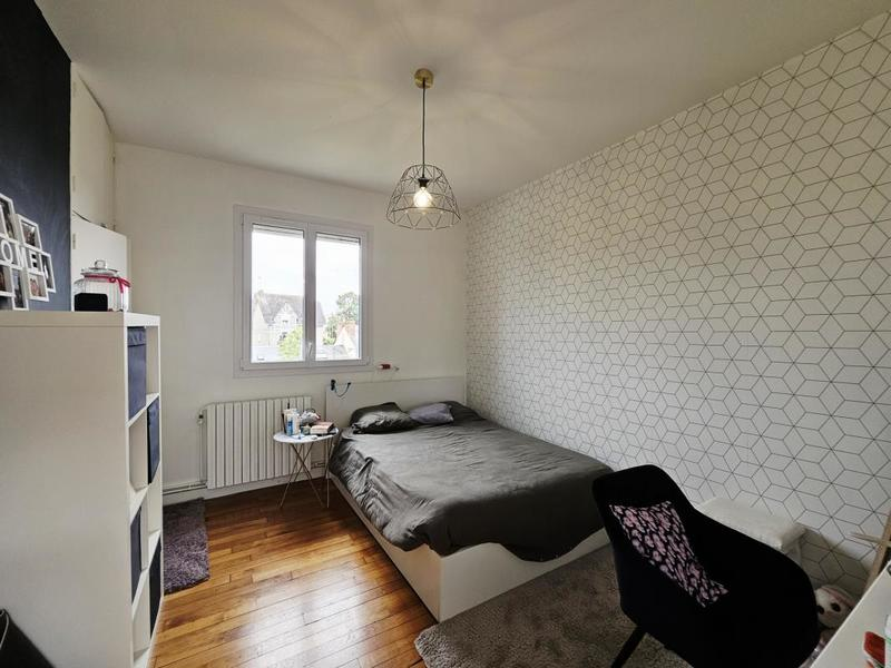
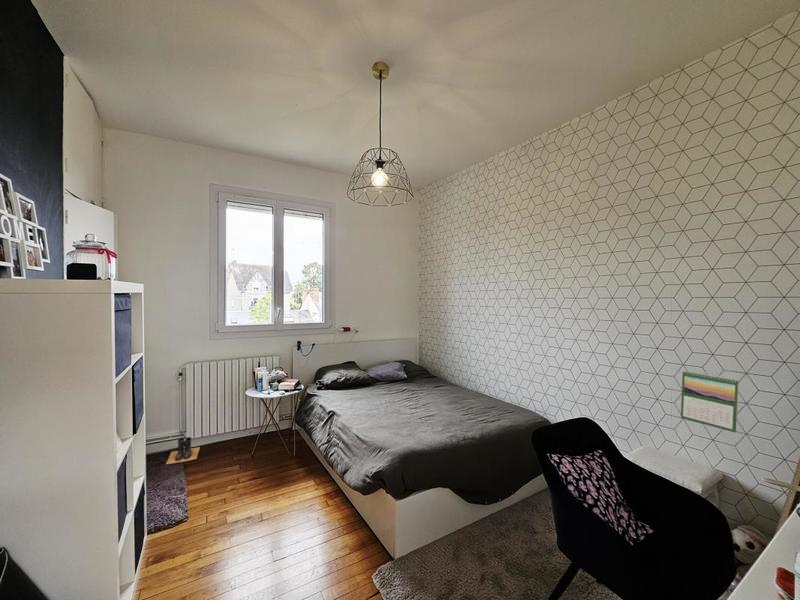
+ boots [165,436,201,466]
+ calendar [680,369,739,434]
